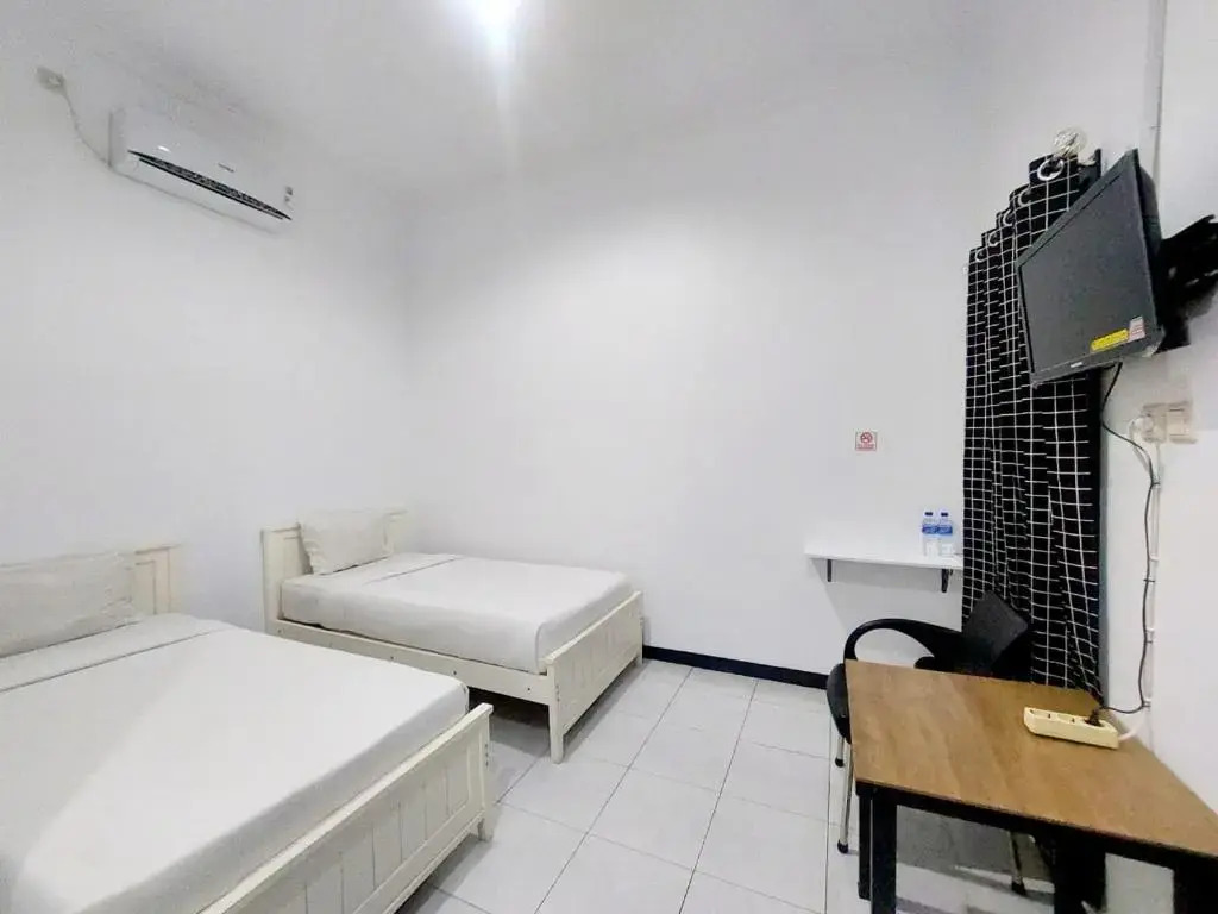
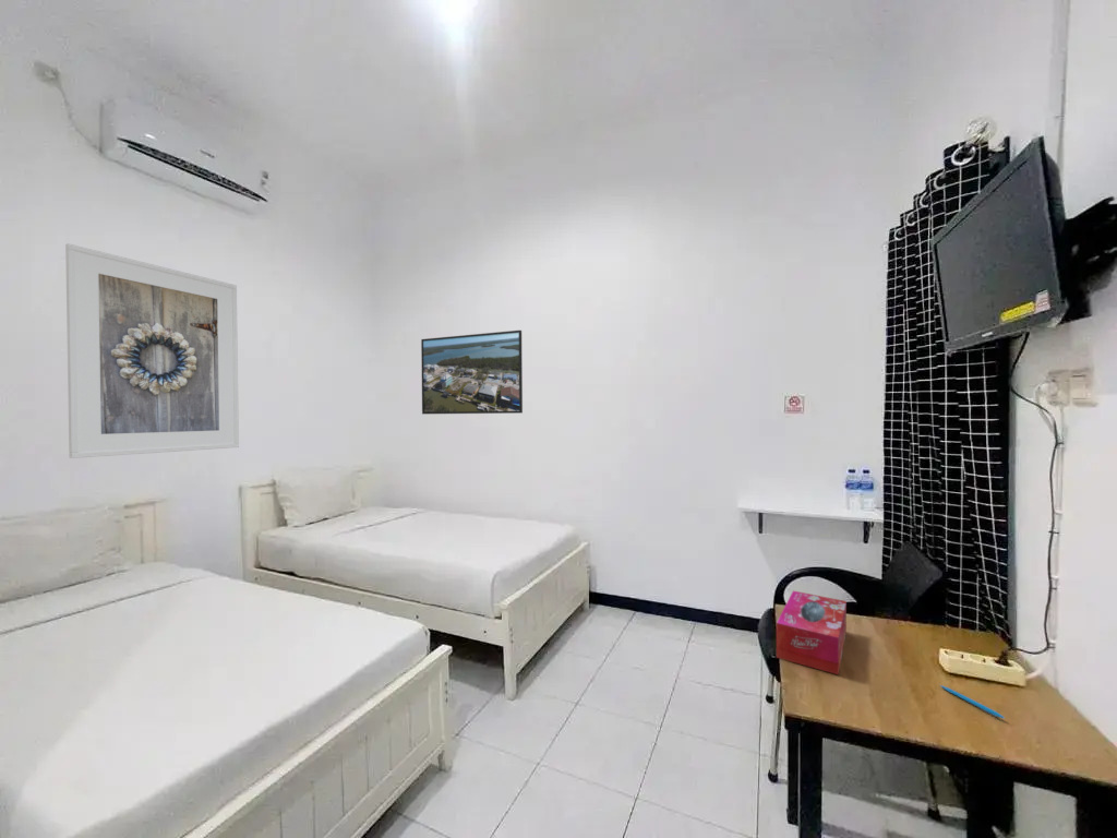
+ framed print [64,242,240,459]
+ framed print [420,330,524,416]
+ tissue box [776,589,848,675]
+ pen [939,684,1006,720]
